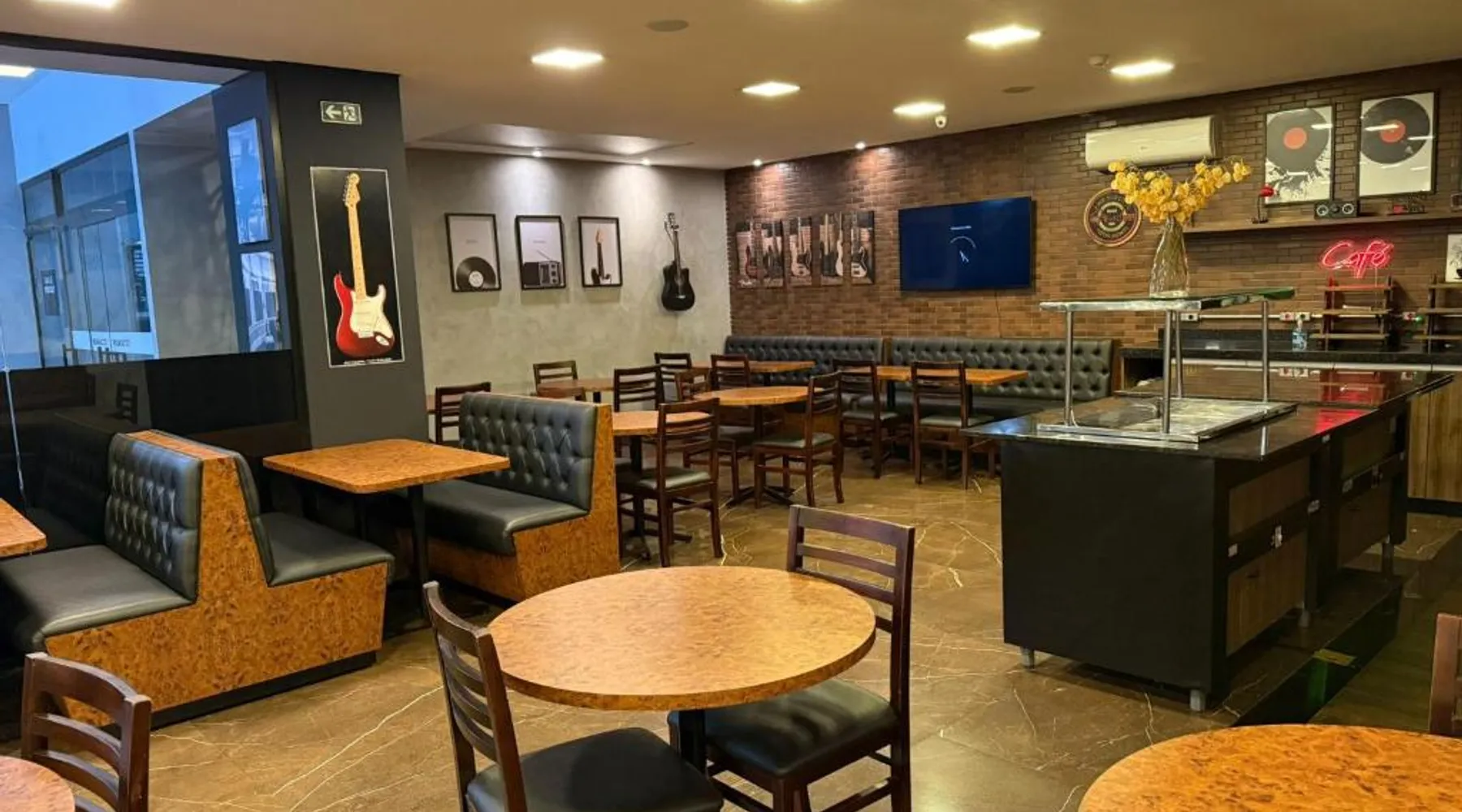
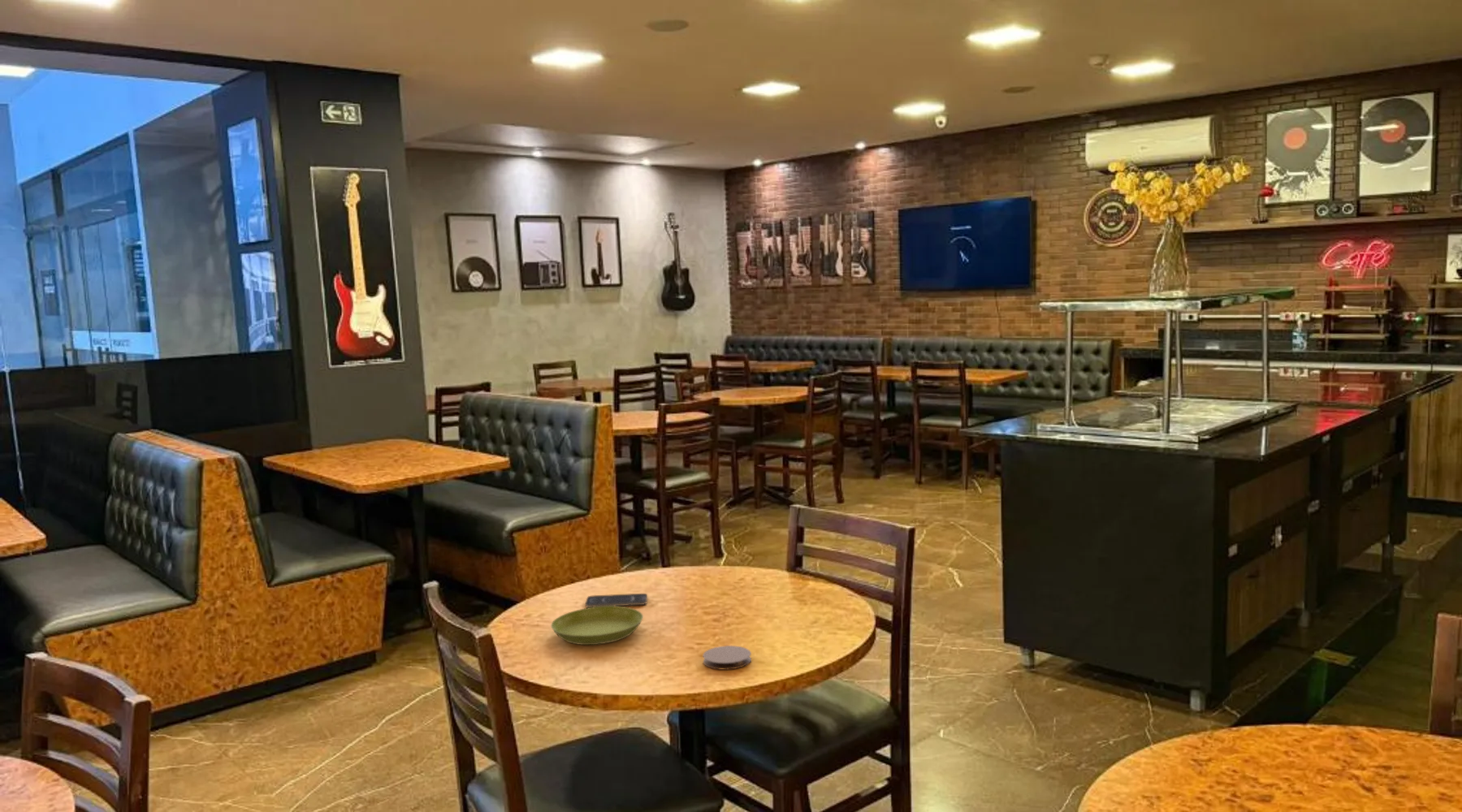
+ smartphone [585,593,648,608]
+ saucer [551,606,644,646]
+ coaster [702,645,752,671]
